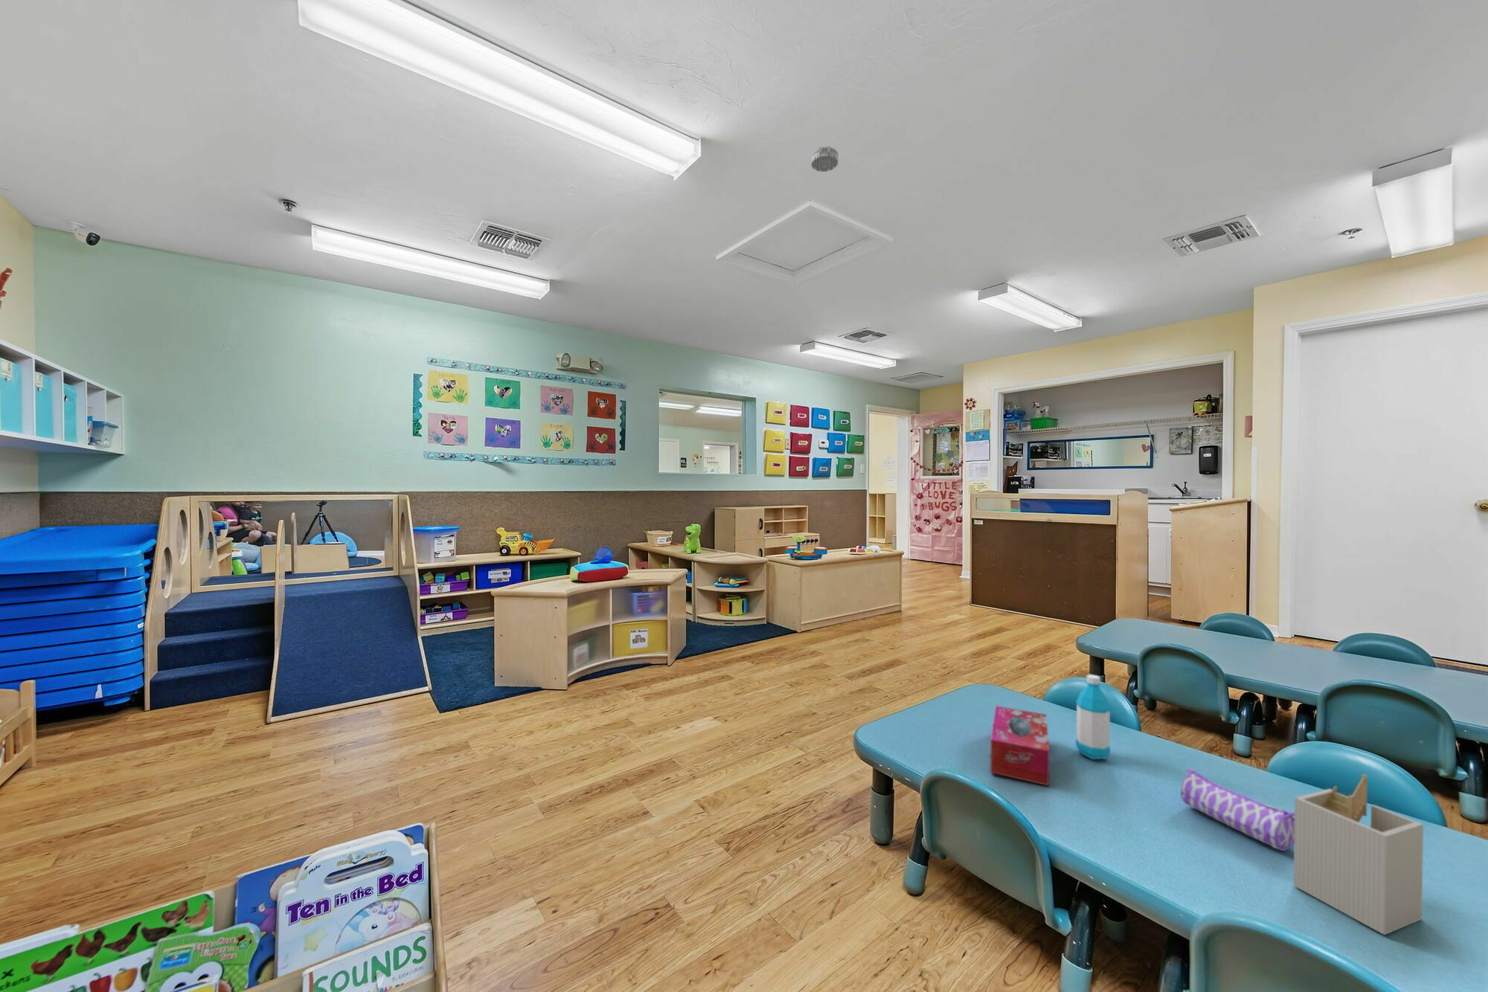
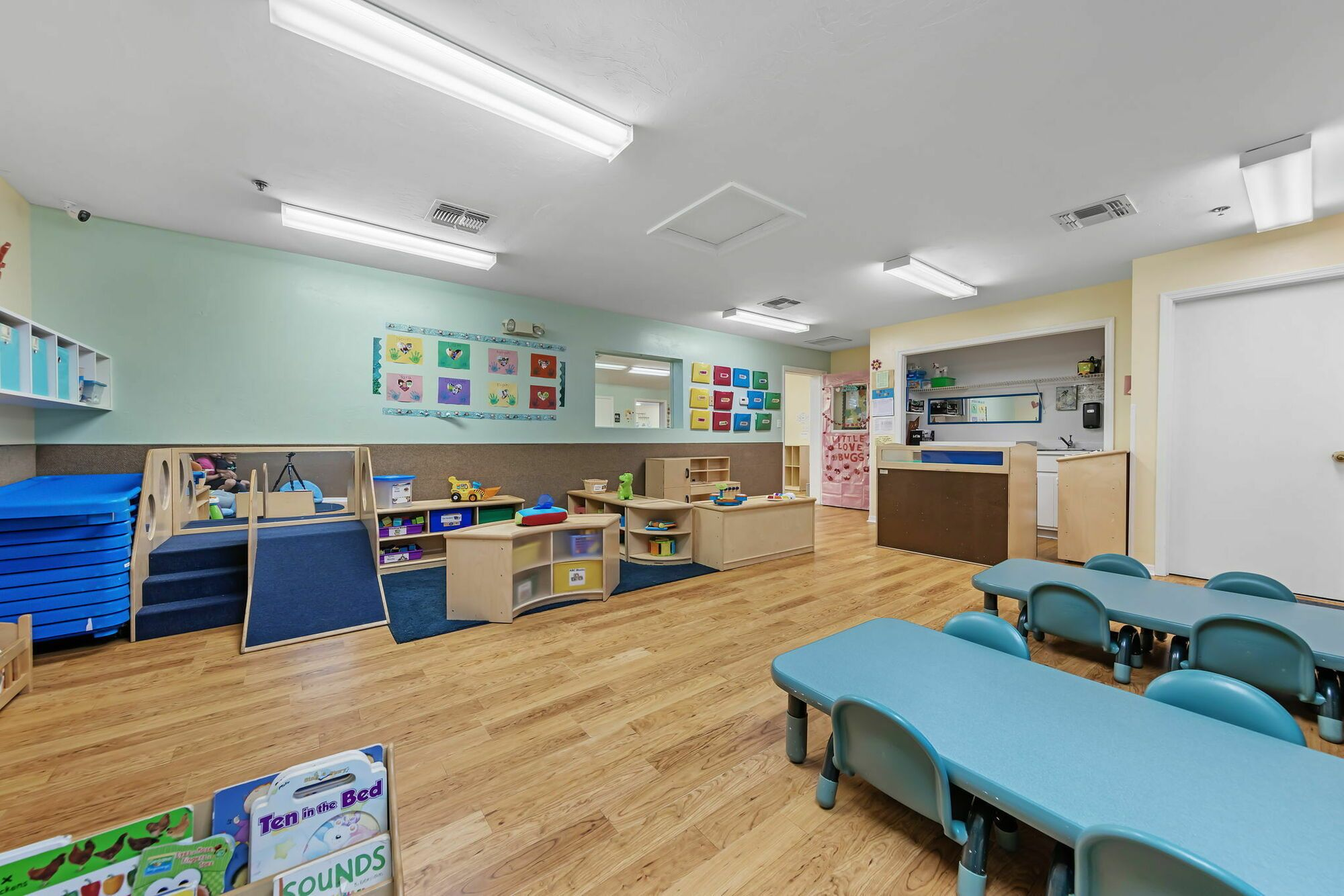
- utensil holder [1293,774,1424,936]
- water bottle [1075,674,1112,760]
- smoke detector [810,146,839,173]
- pencil case [1180,767,1294,851]
- tissue box [990,705,1050,787]
